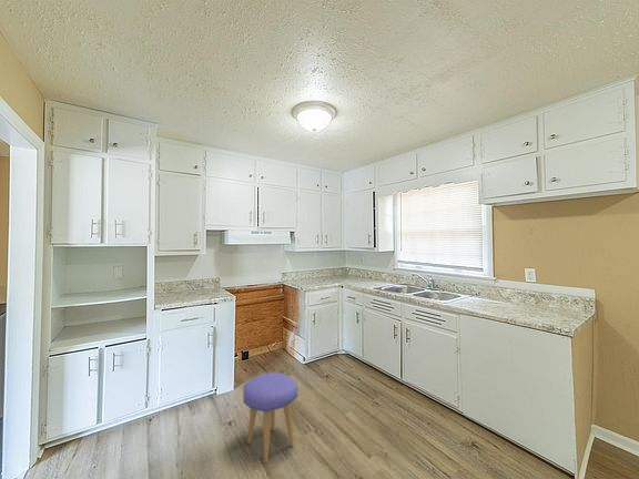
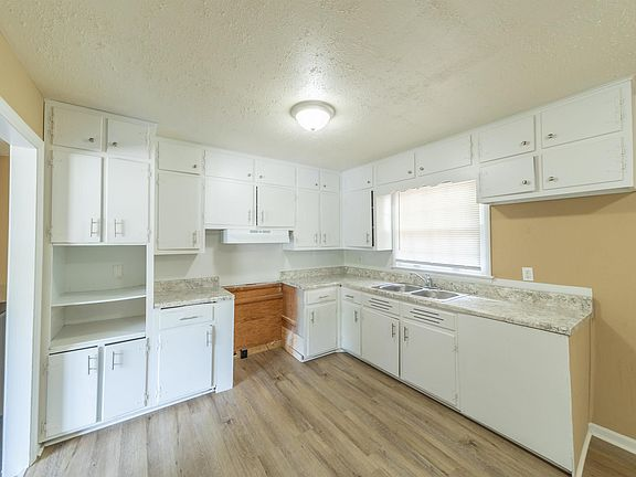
- stool [242,371,298,463]
